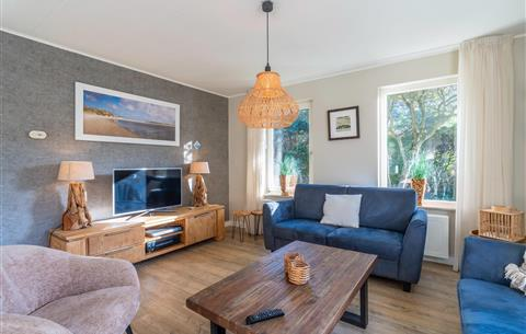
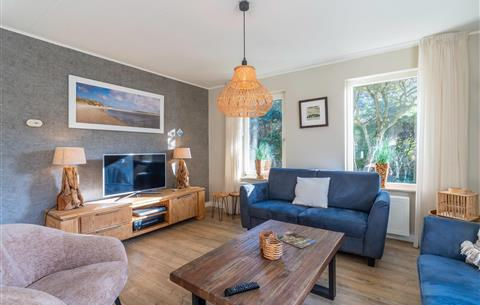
+ magazine [275,230,318,249]
